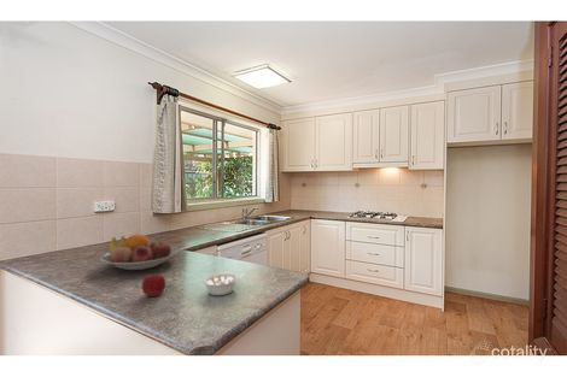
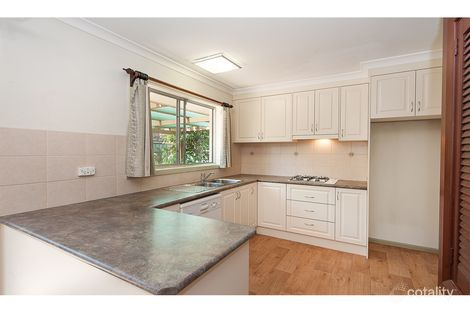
- legume [201,272,247,296]
- fruit bowl [99,234,180,271]
- apple [140,273,166,298]
